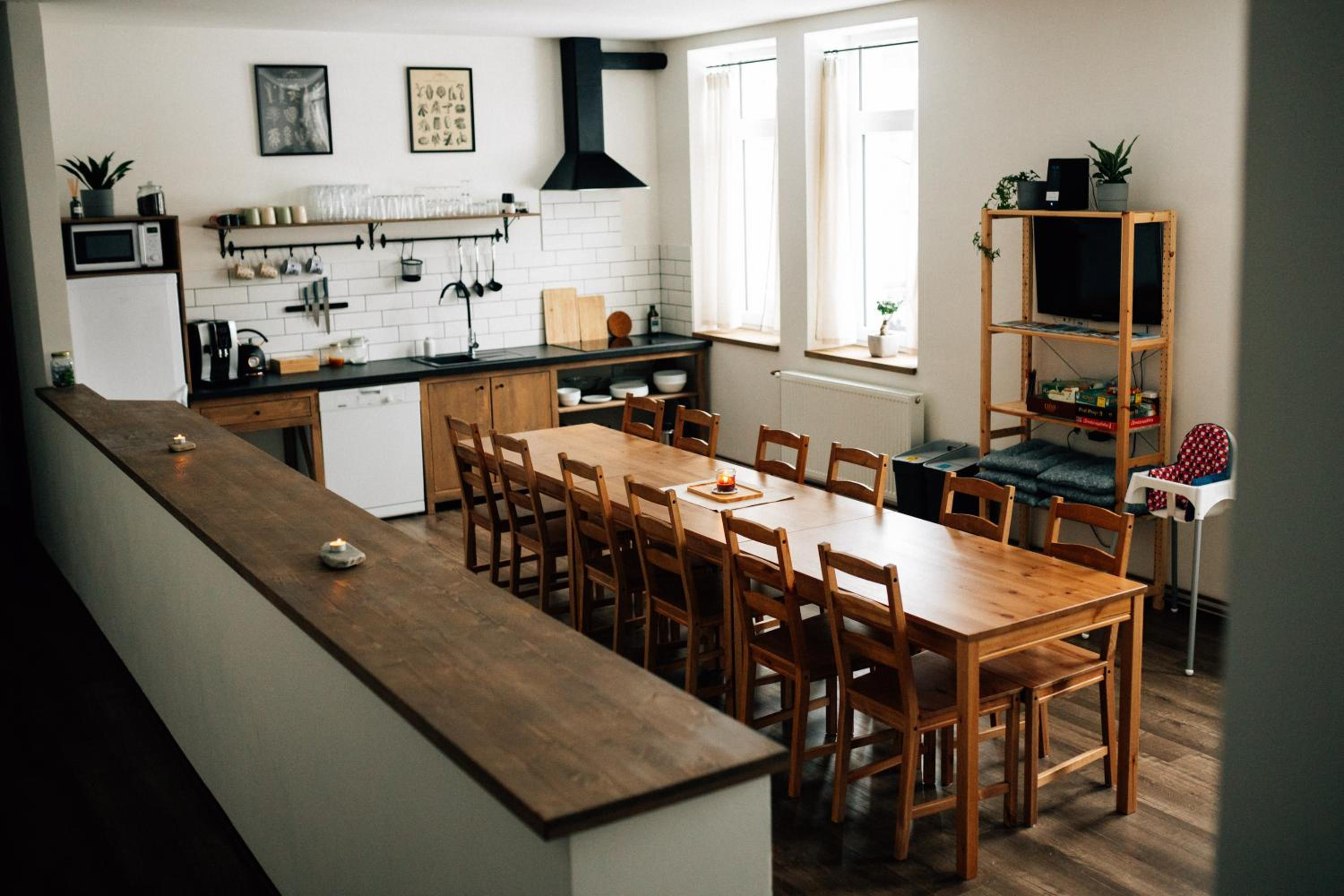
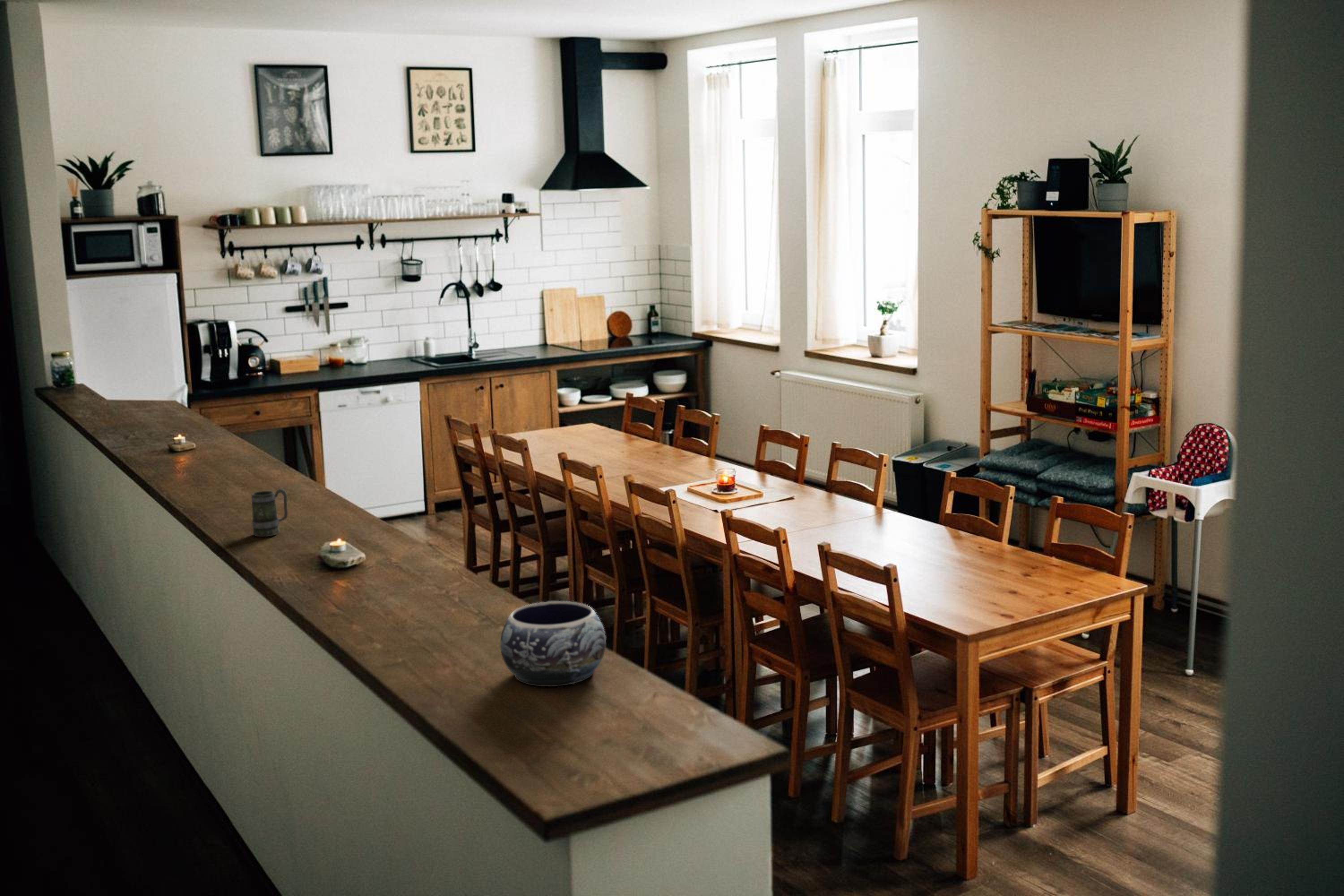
+ mug [251,488,288,537]
+ decorative bowl [500,601,607,687]
